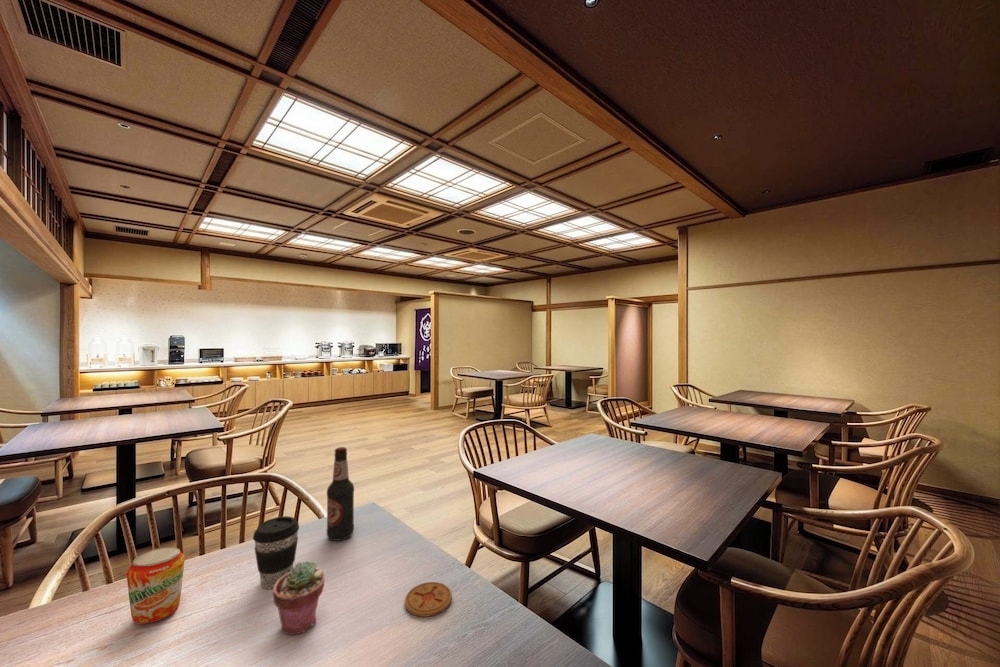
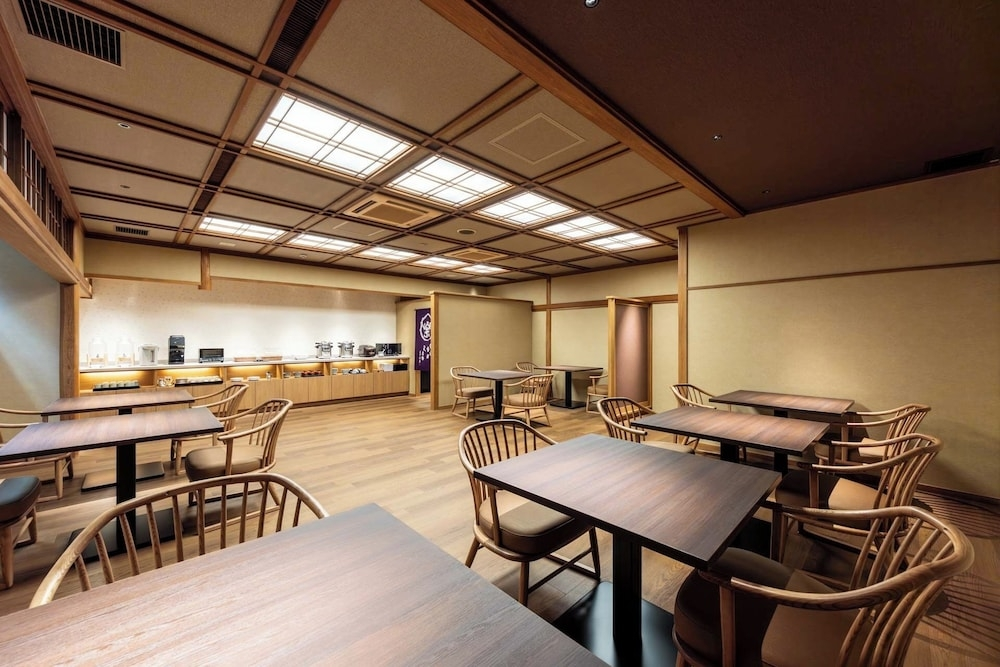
- bottle [326,446,355,542]
- beverage can [125,546,186,625]
- potted succulent [272,560,326,636]
- coffee cup [252,515,300,590]
- coaster [404,581,453,618]
